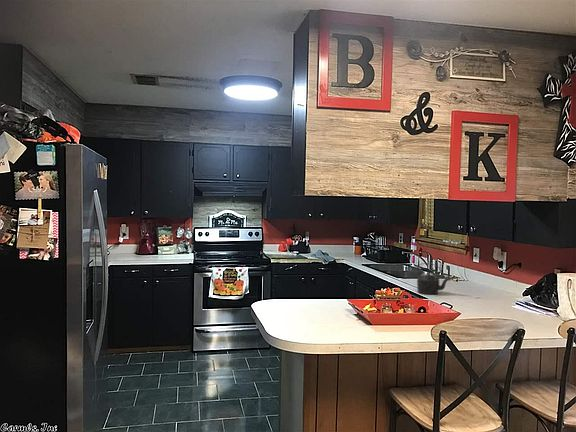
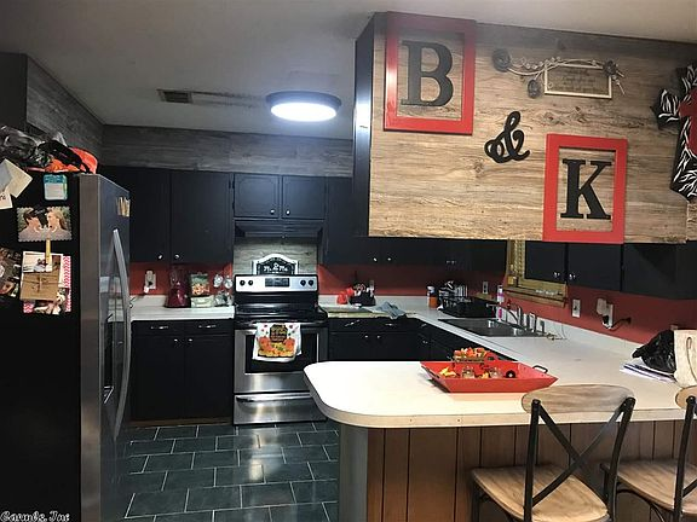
- kettle [416,262,452,295]
